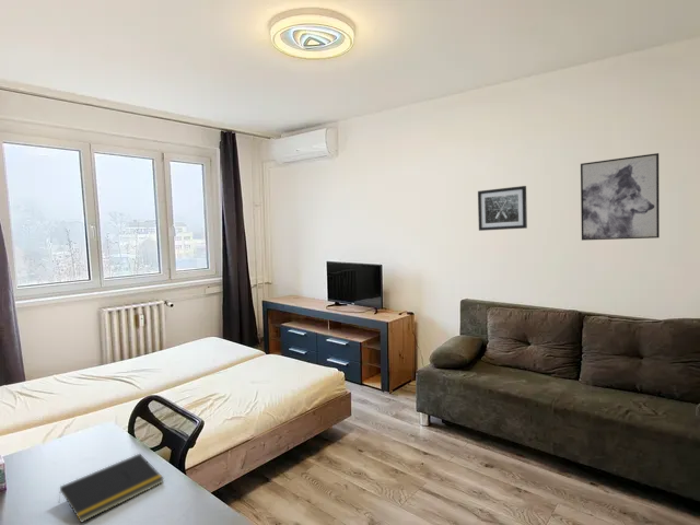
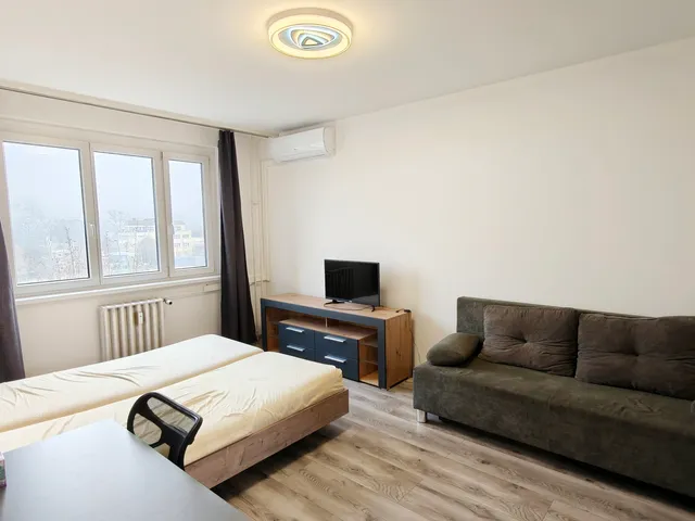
- wall art [580,152,661,242]
- notepad [58,453,165,524]
- wall art [477,185,528,232]
